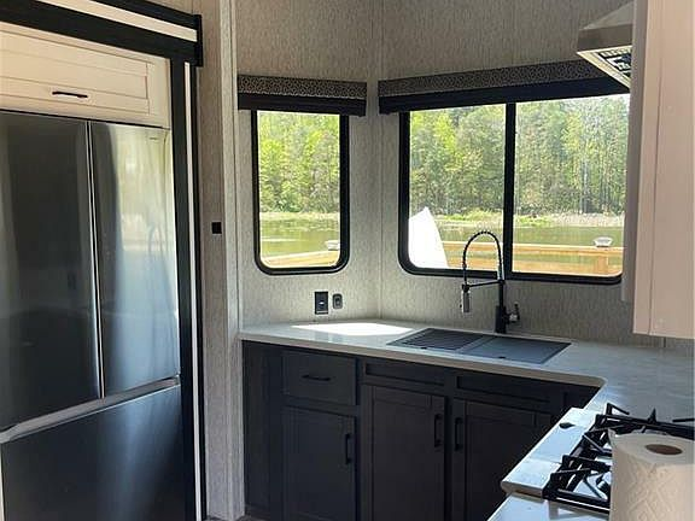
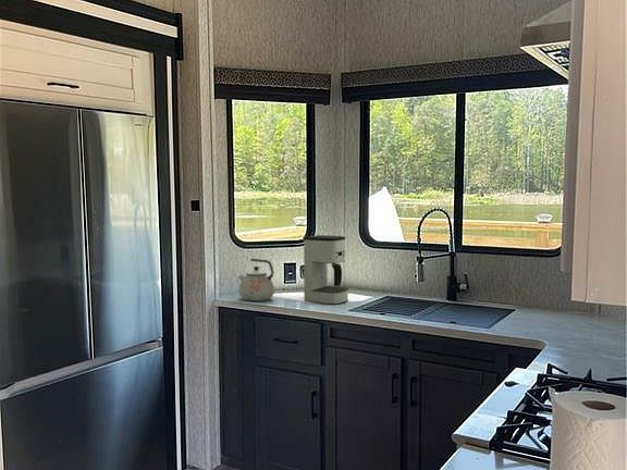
+ coffee maker [303,234,349,306]
+ kettle [237,258,275,302]
